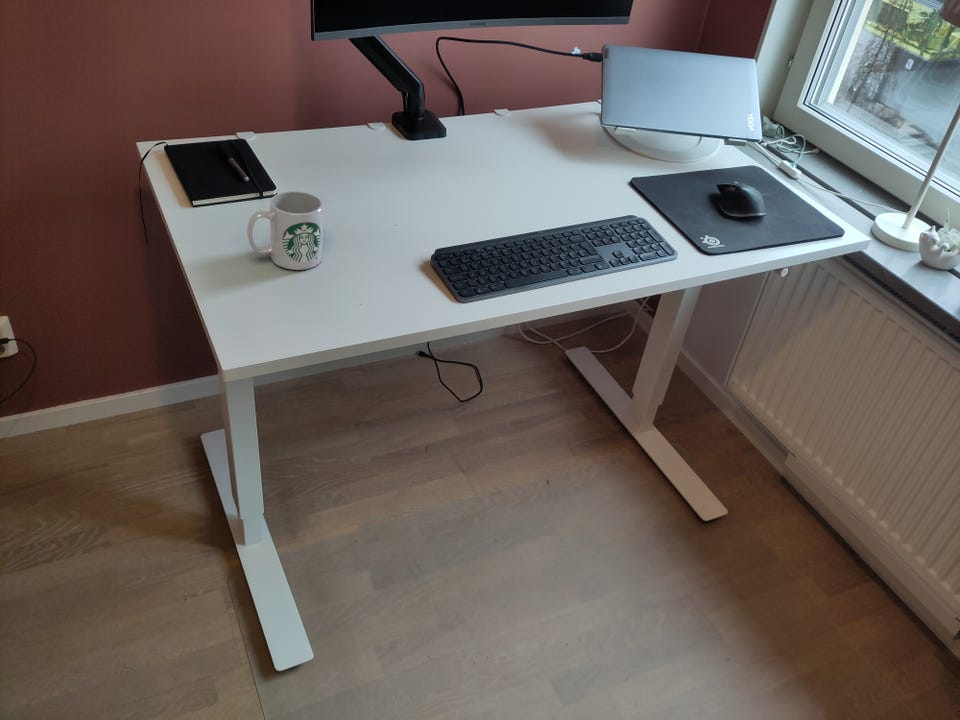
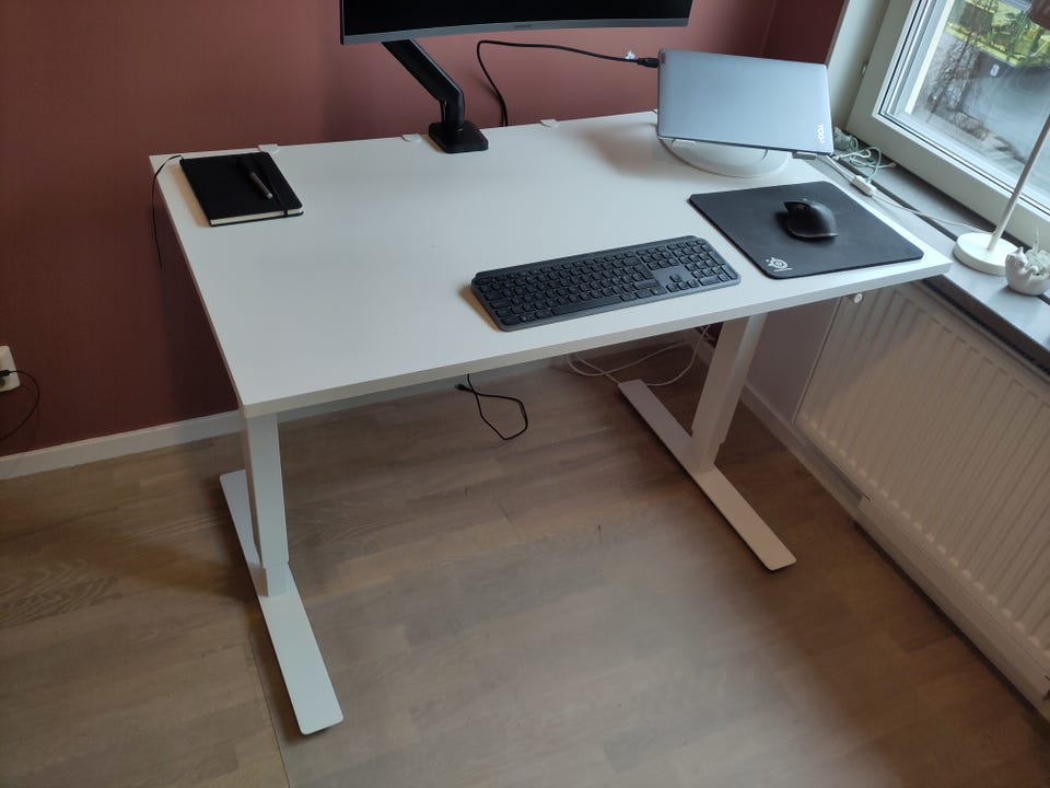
- mug [246,190,324,271]
